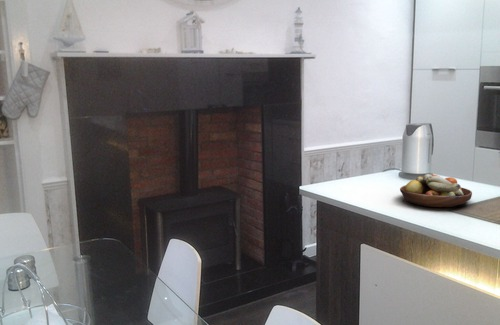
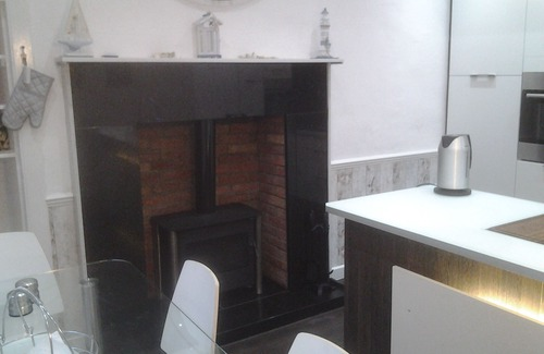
- fruit bowl [399,173,473,208]
